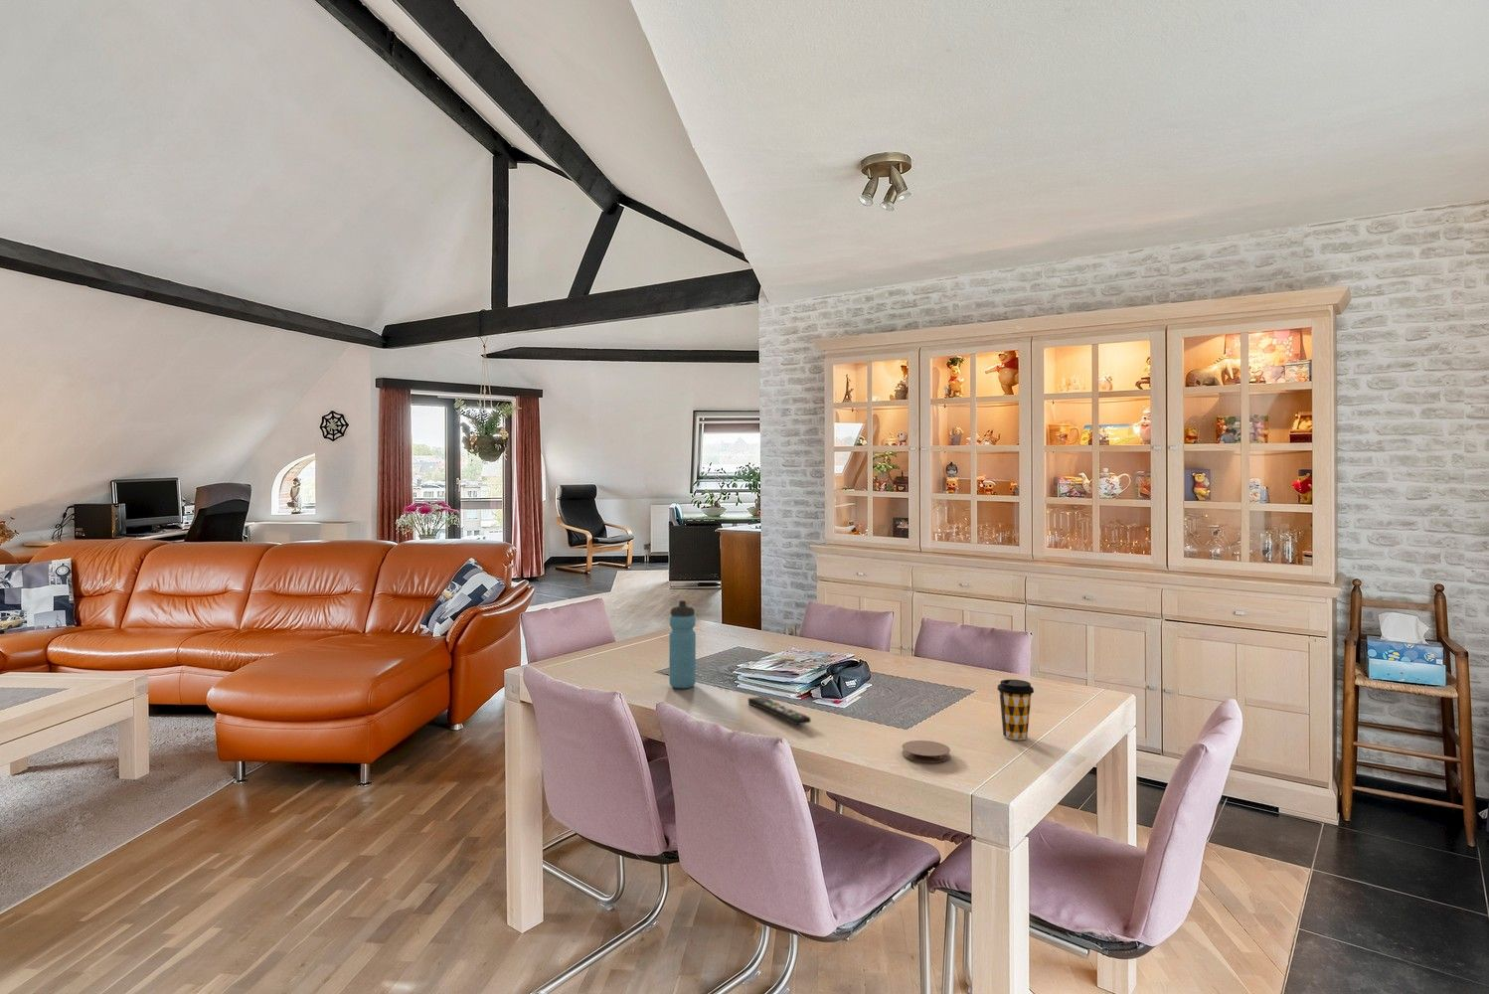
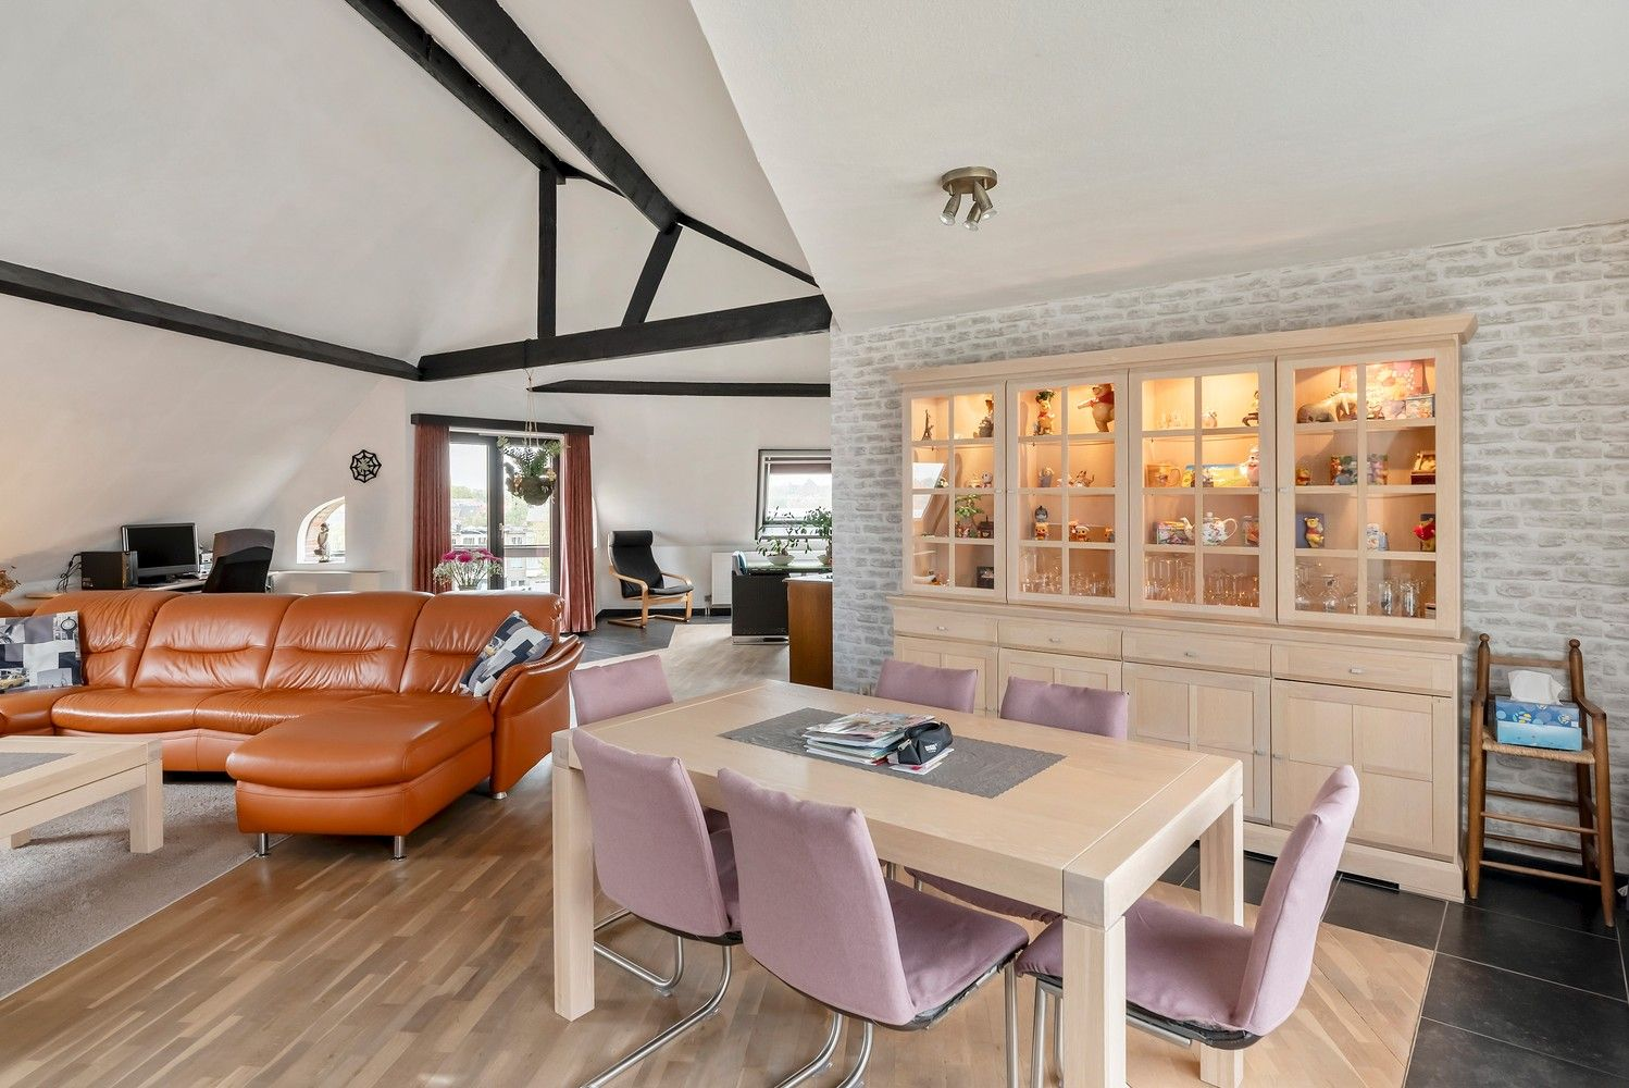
- coaster [901,740,951,763]
- water bottle [668,599,697,689]
- coffee cup [996,679,1035,741]
- remote control [747,696,812,726]
